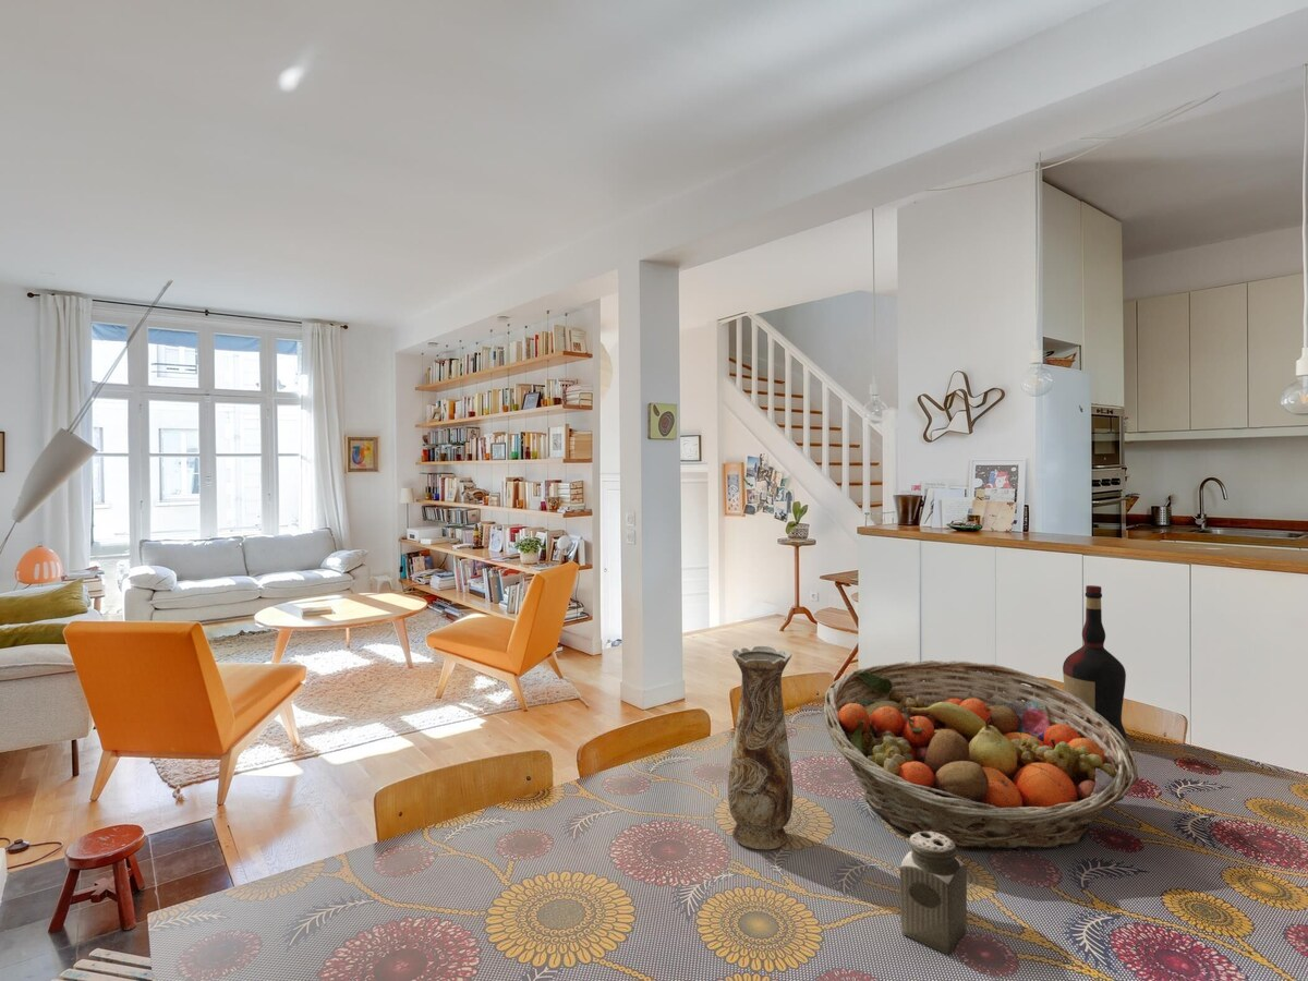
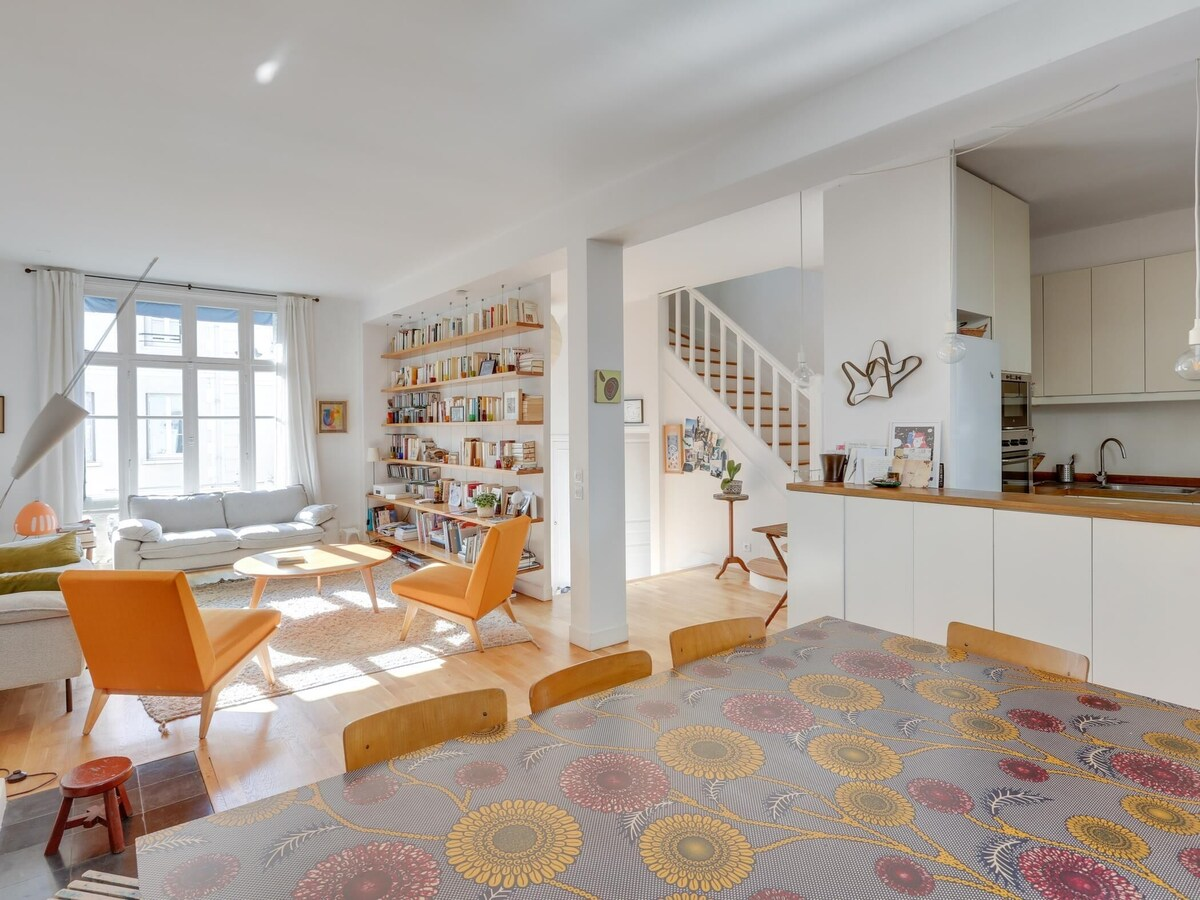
- salt shaker [899,832,968,955]
- fruit basket [823,659,1139,852]
- liquor [1062,584,1127,740]
- vase [727,645,795,850]
